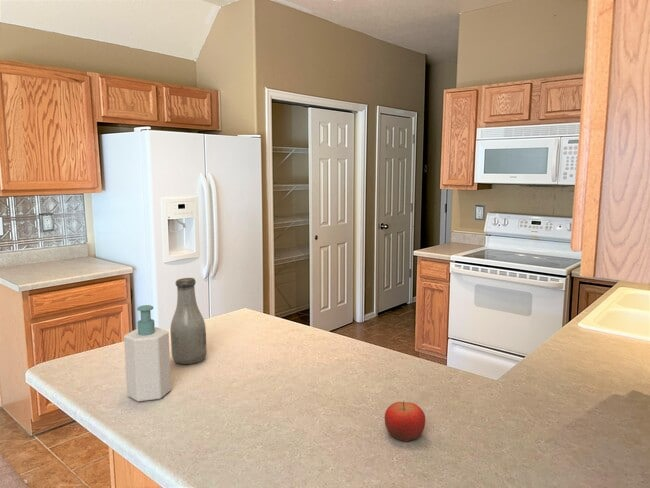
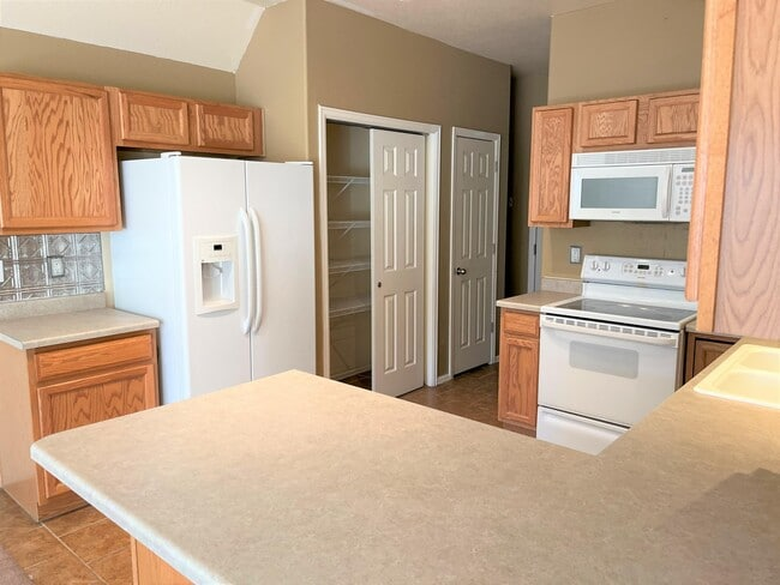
- soap bottle [123,304,172,402]
- bottle [169,277,208,365]
- fruit [384,400,426,443]
